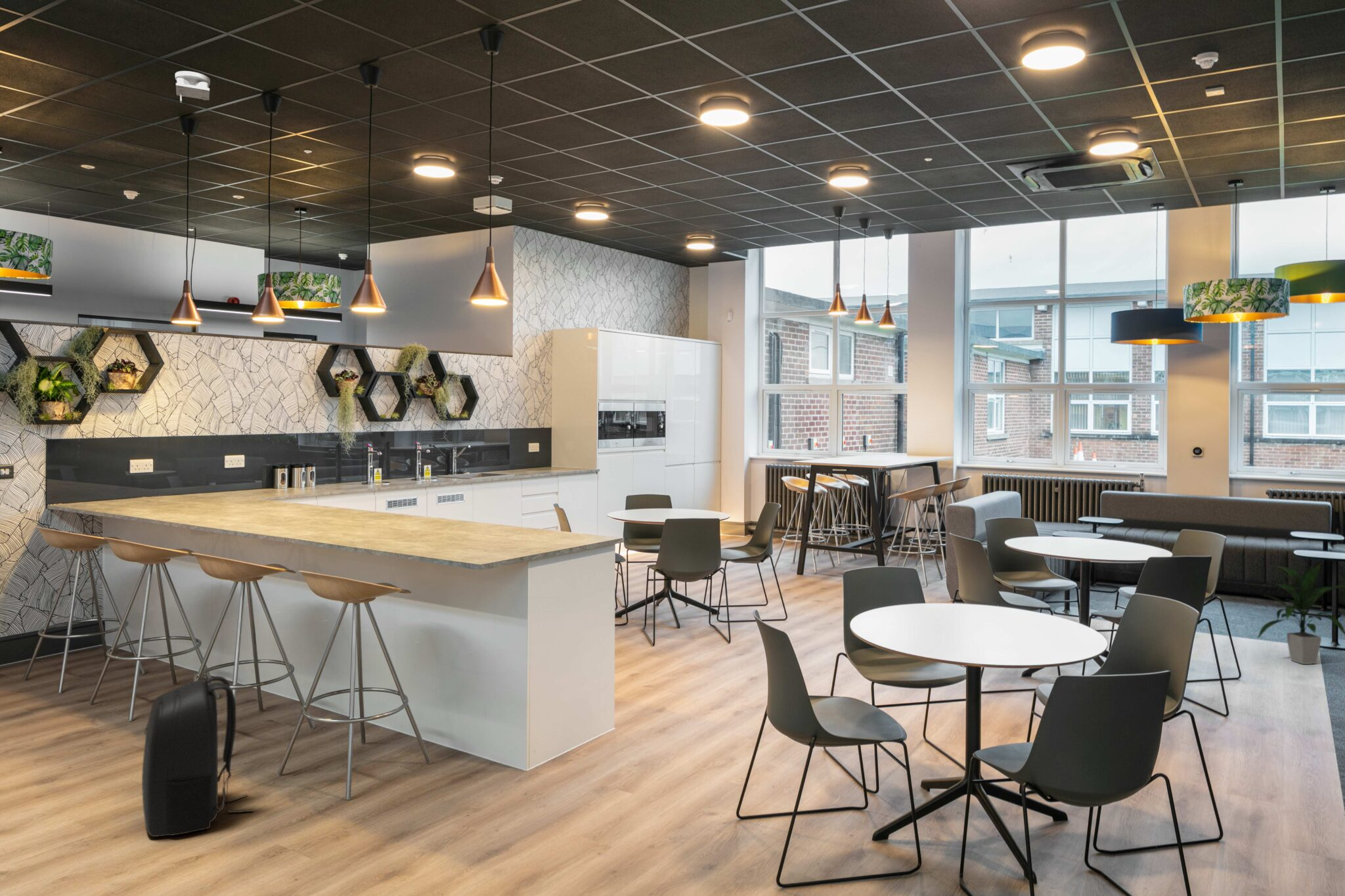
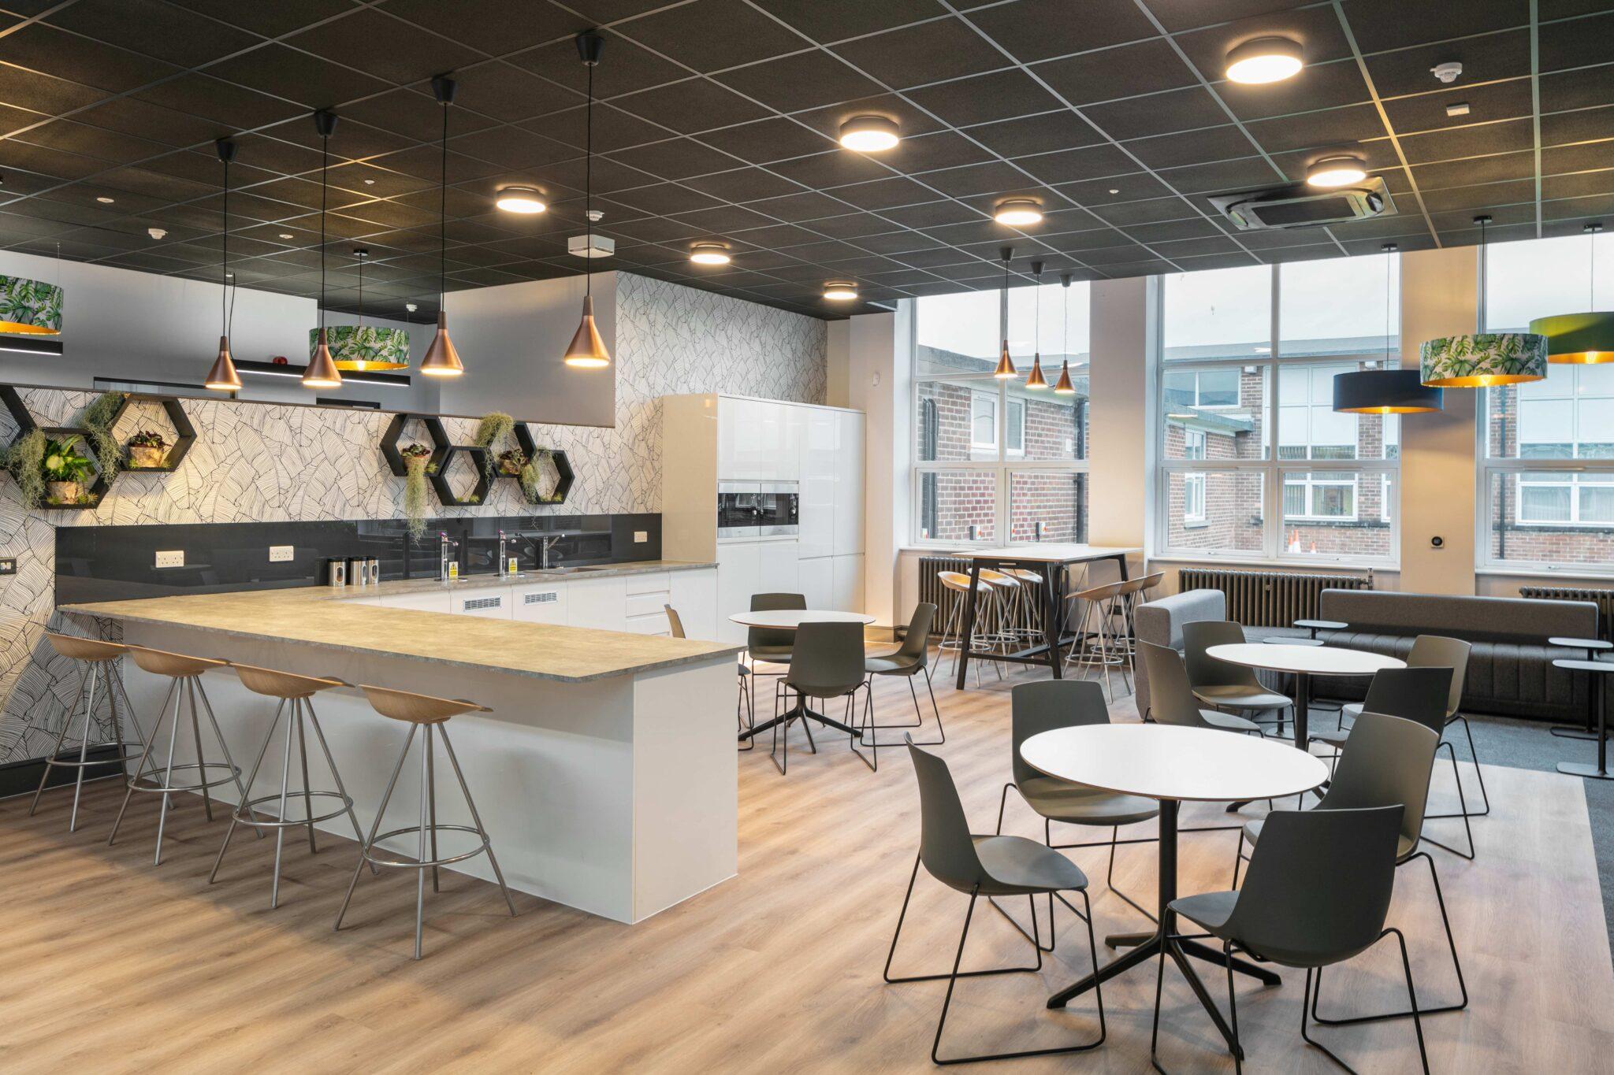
- indoor plant [1256,560,1345,665]
- smoke detector [175,70,211,104]
- backpack [141,673,254,838]
